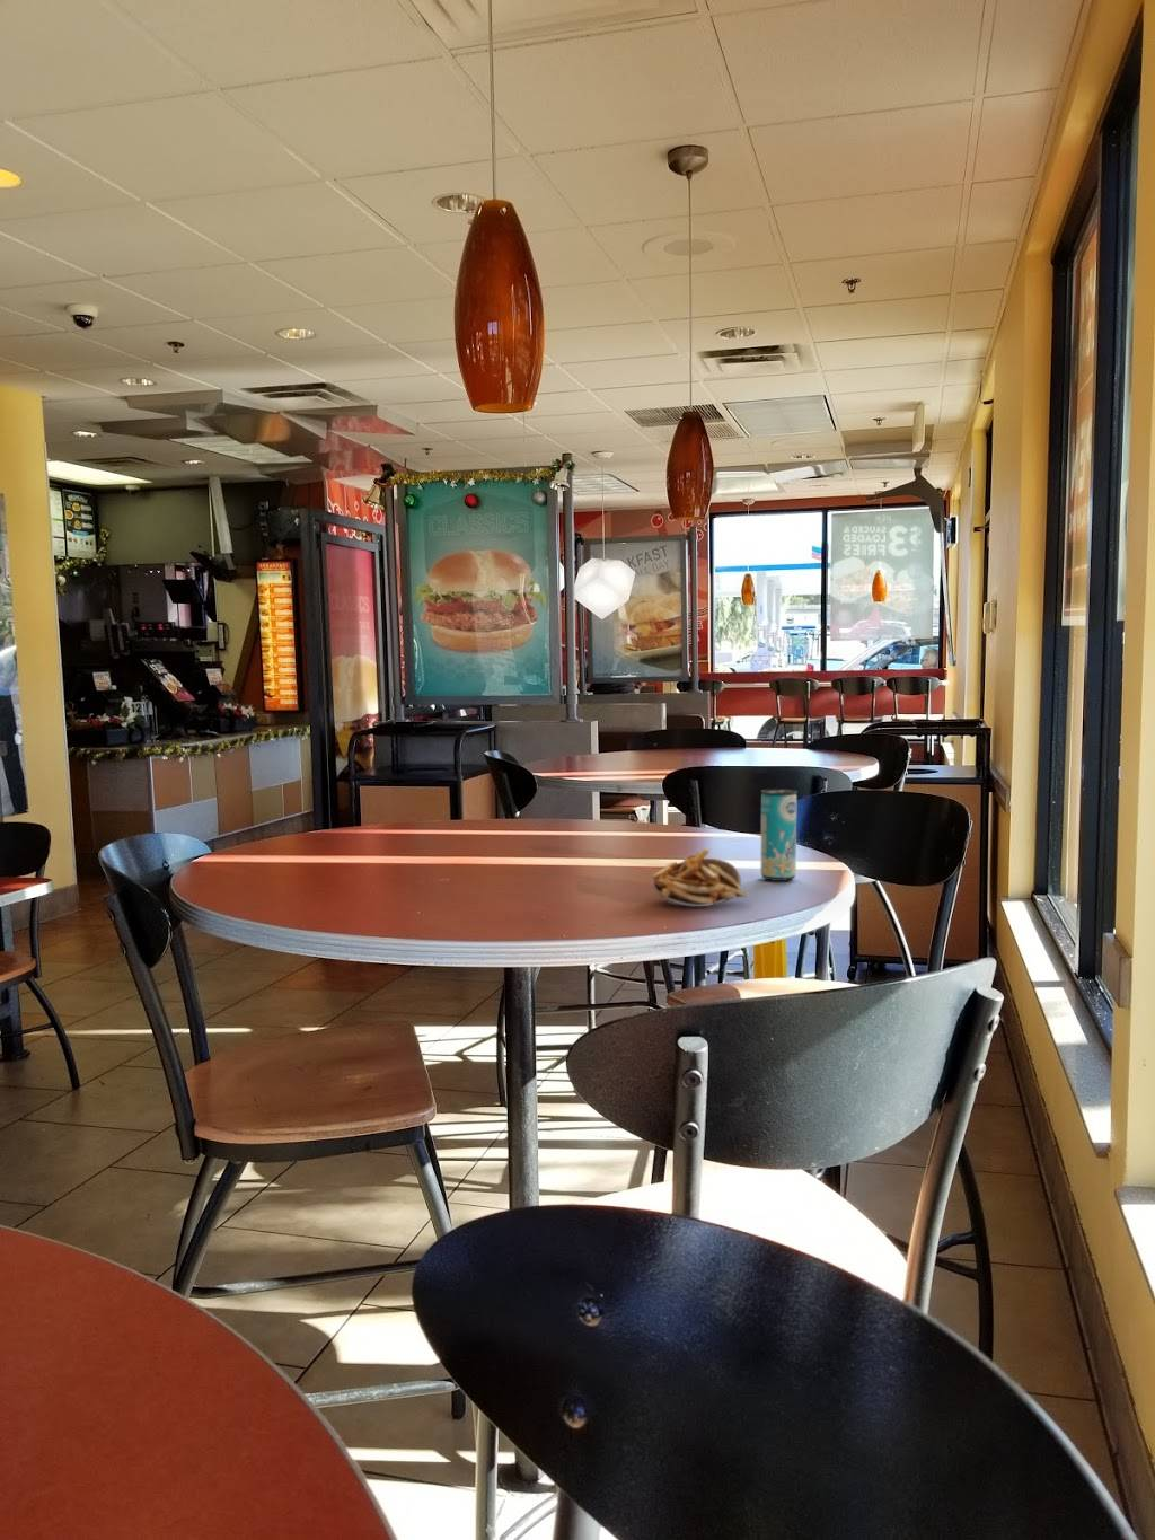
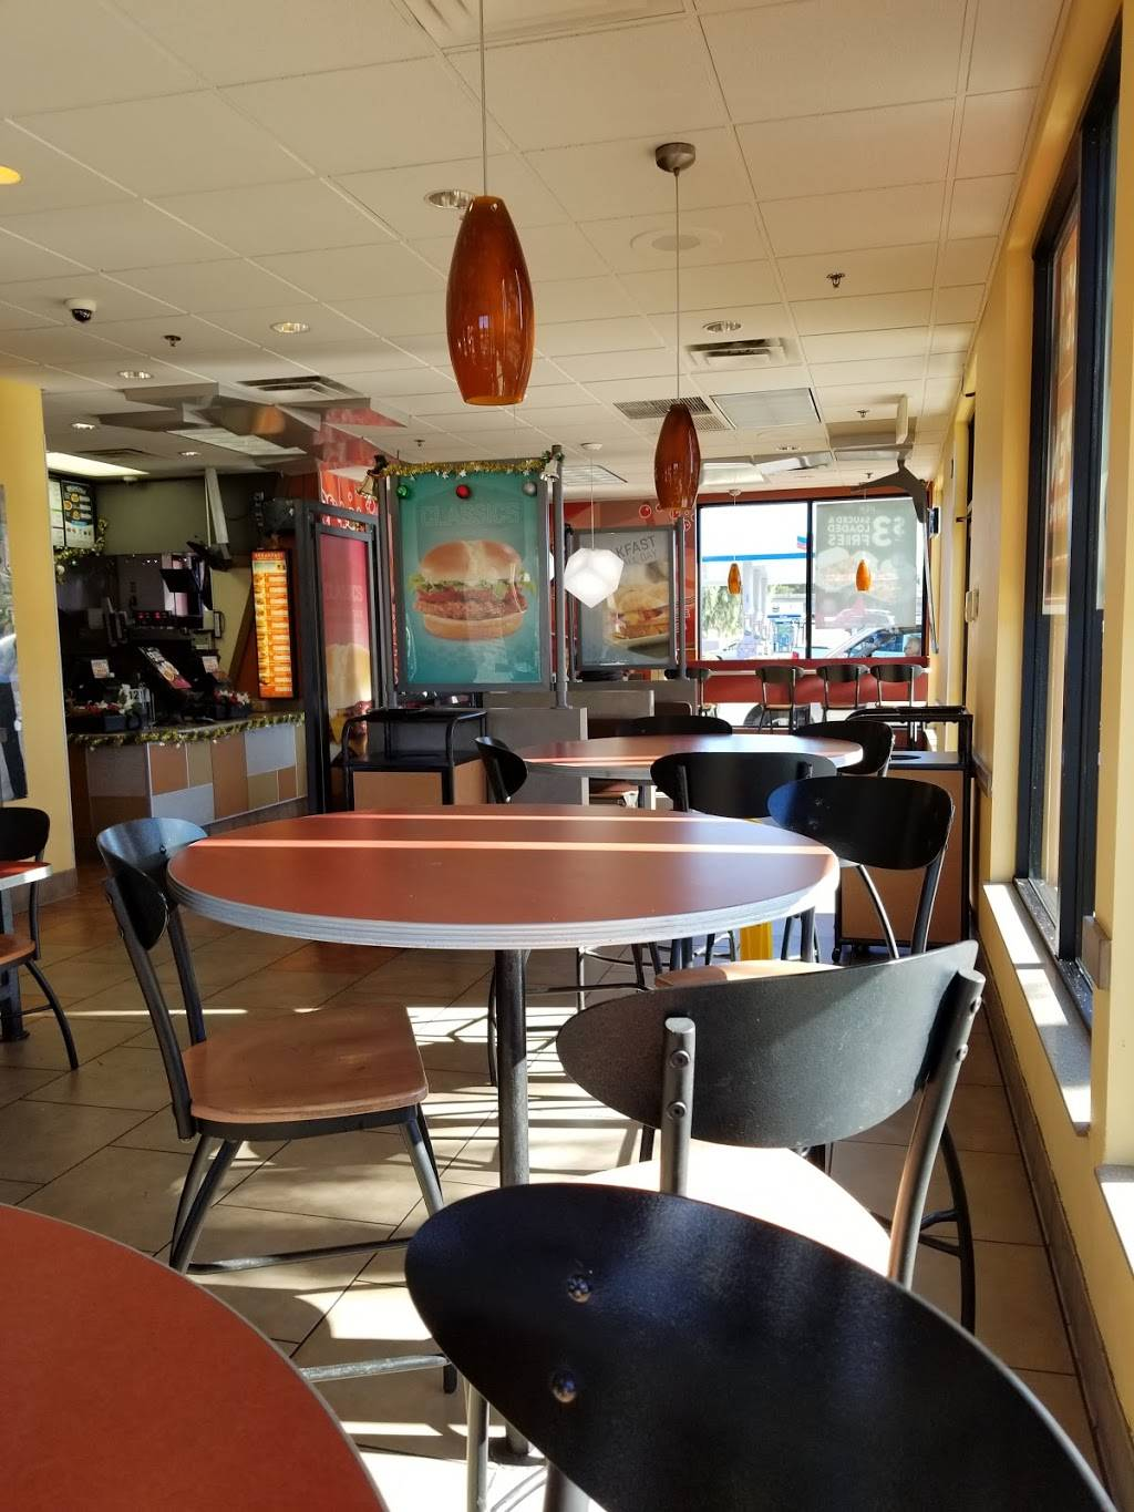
- beverage can [759,788,797,882]
- french fries [650,848,750,908]
